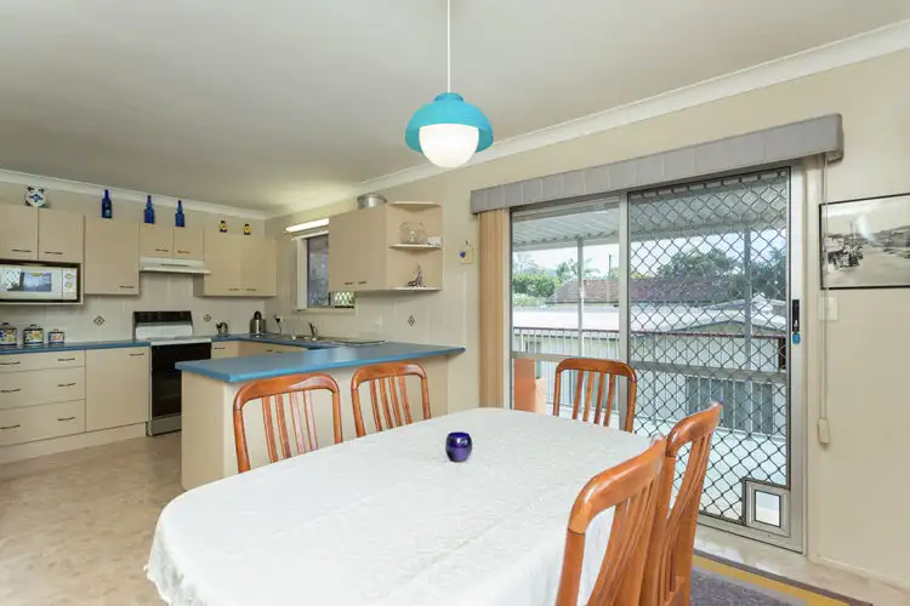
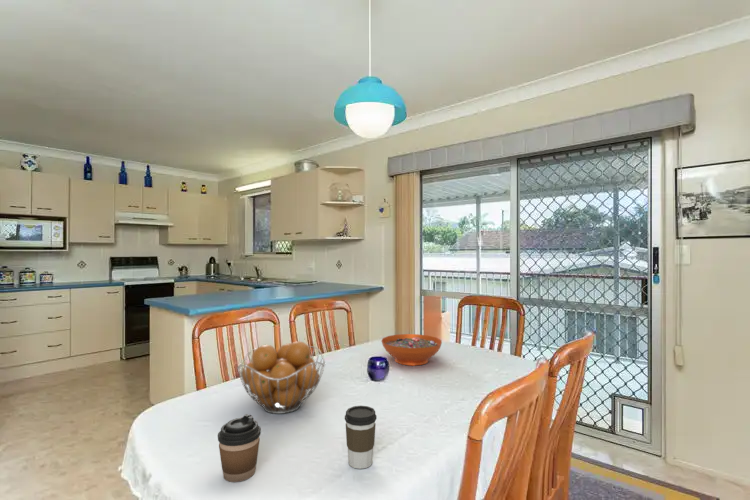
+ decorative bowl [381,333,443,366]
+ coffee cup [217,413,262,483]
+ fruit basket [236,340,326,415]
+ coffee cup [344,405,378,470]
